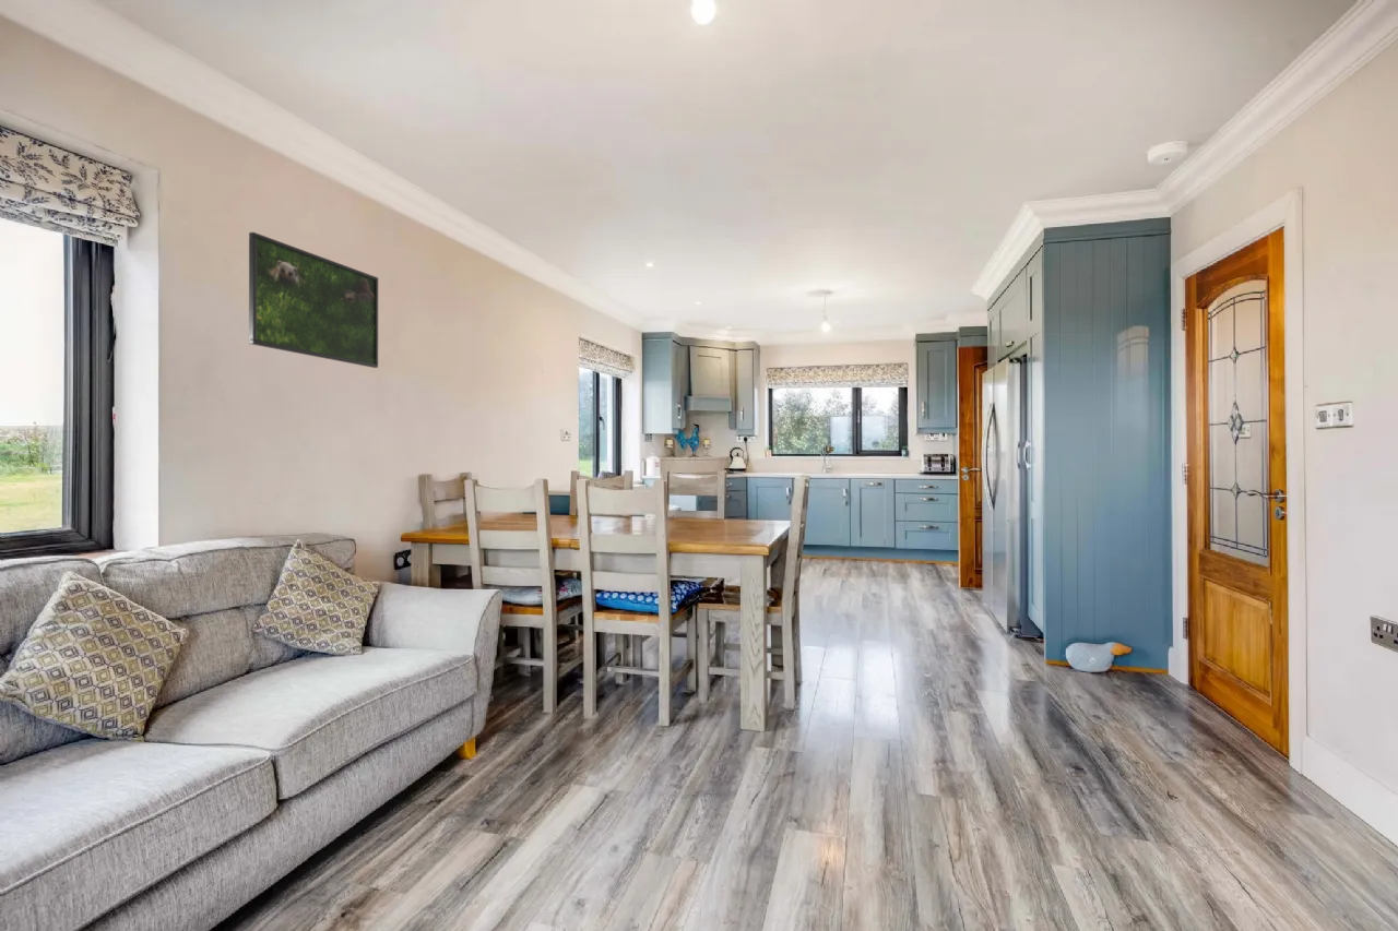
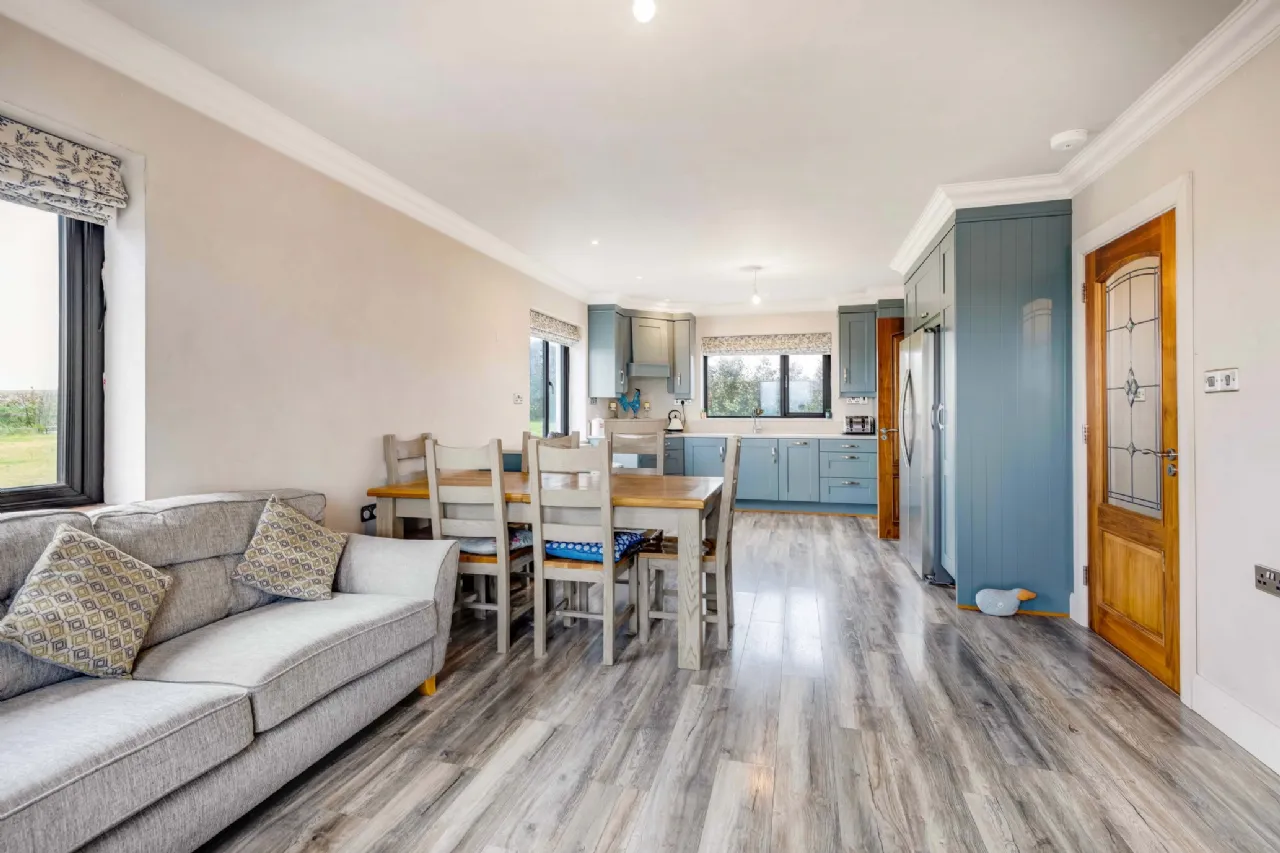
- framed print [248,231,379,369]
